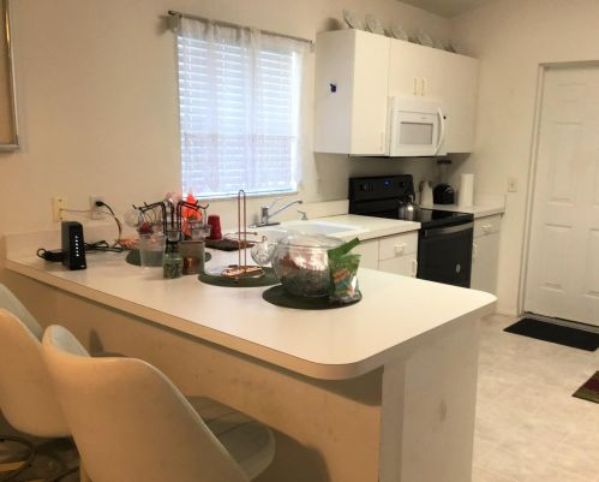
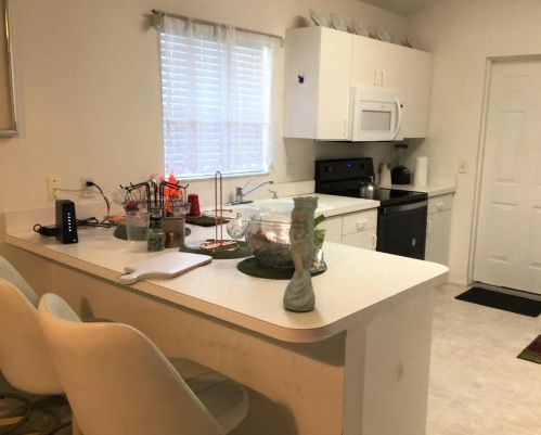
+ vase [282,195,320,312]
+ chopping board [118,251,214,285]
